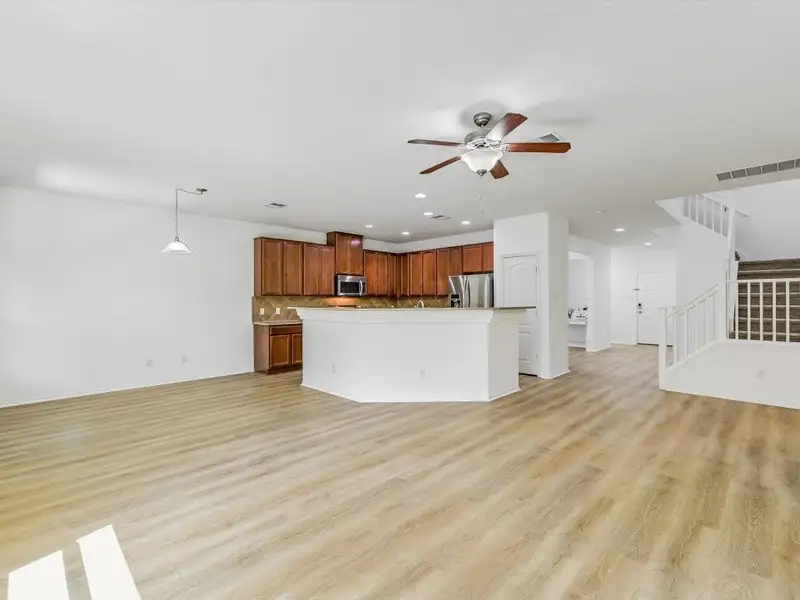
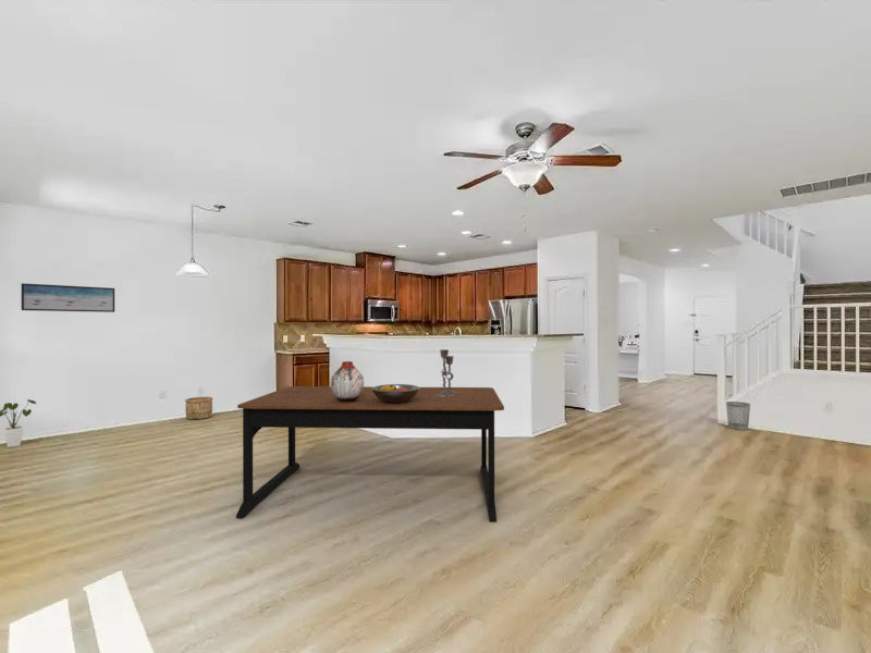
+ house plant [0,398,38,448]
+ fruit bowl [371,383,420,403]
+ wooden bucket [184,396,214,420]
+ wastebasket [725,401,751,431]
+ vase [330,360,365,402]
+ wall art [21,282,115,313]
+ dining table [235,385,505,523]
+ candlestick [436,348,456,397]
